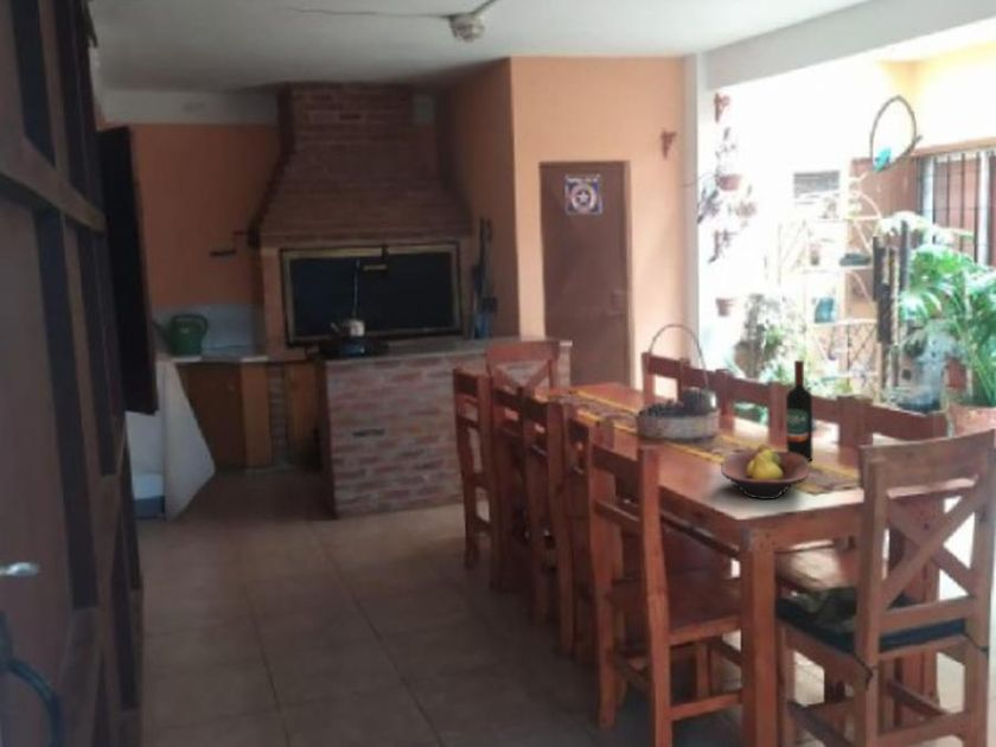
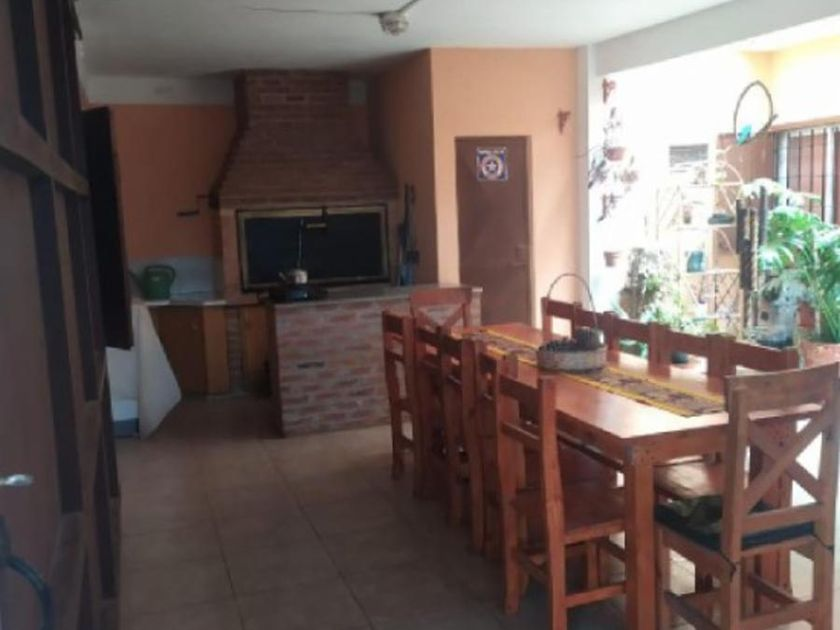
- fruit bowl [720,443,811,500]
- wine bottle [785,359,813,462]
